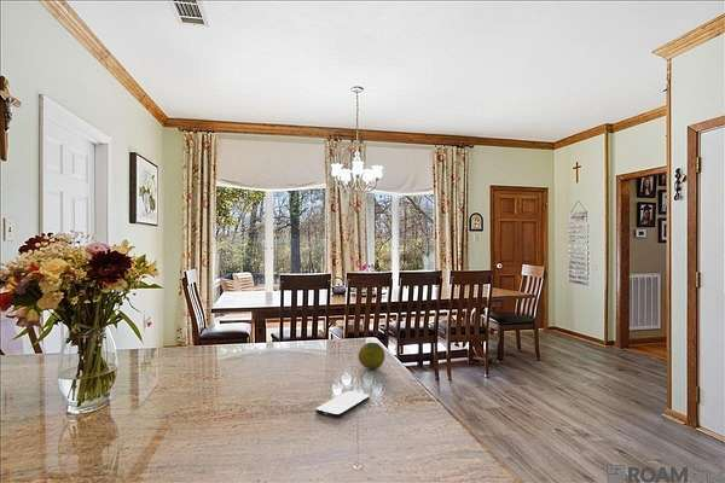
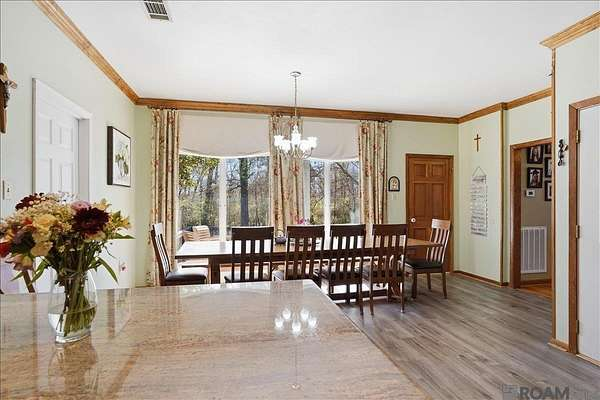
- fruit [358,342,385,371]
- smartphone [315,390,371,419]
